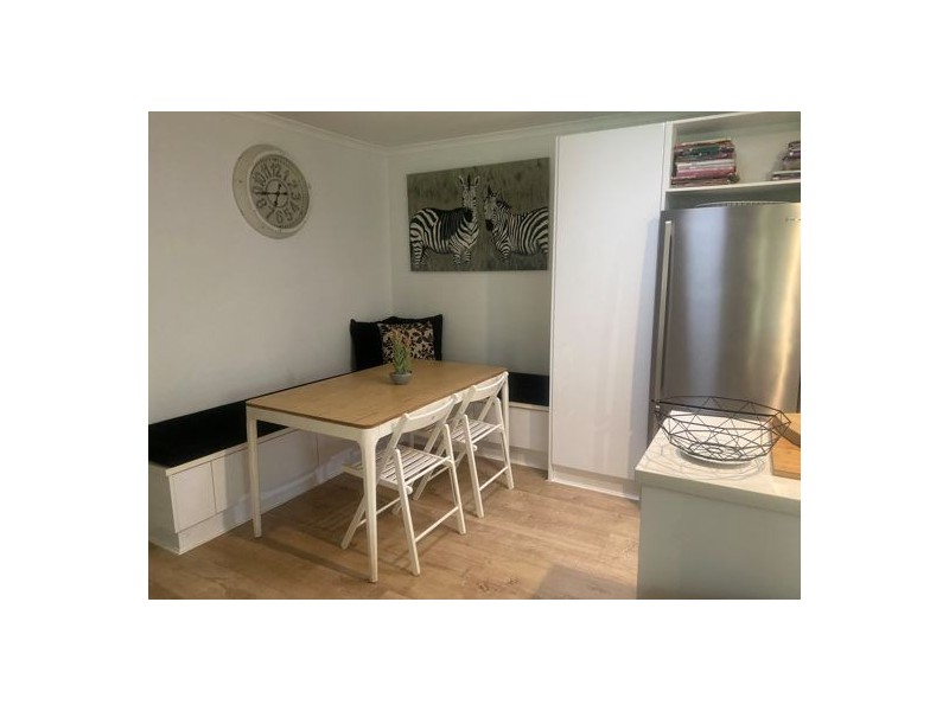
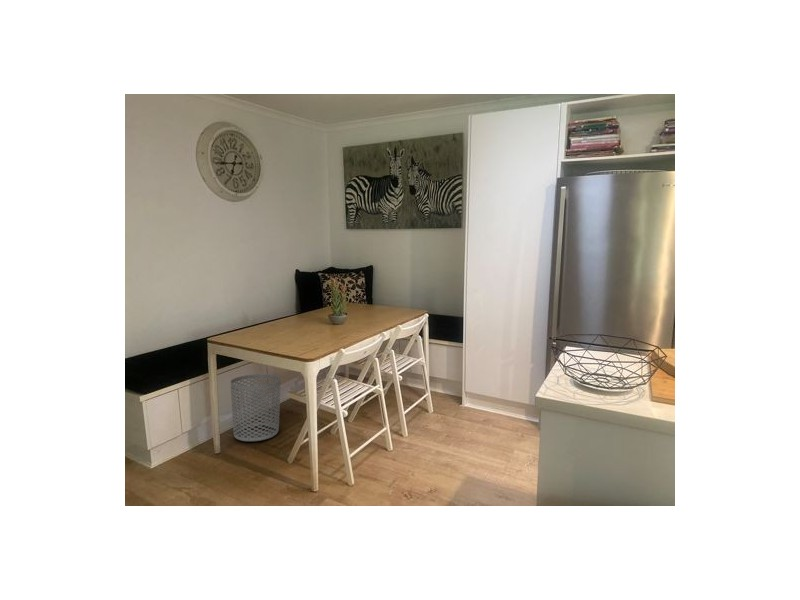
+ waste bin [230,373,282,442]
